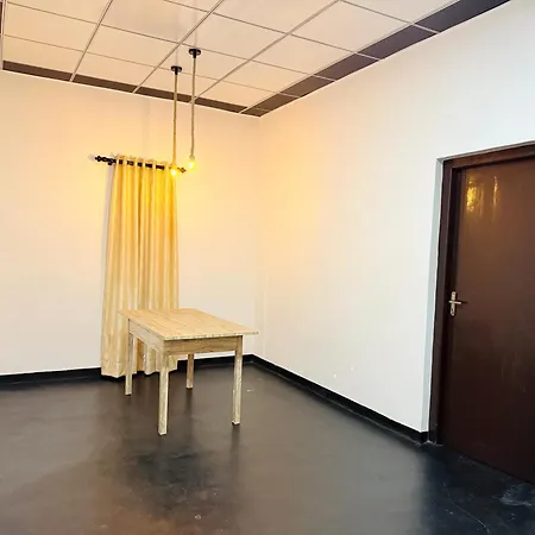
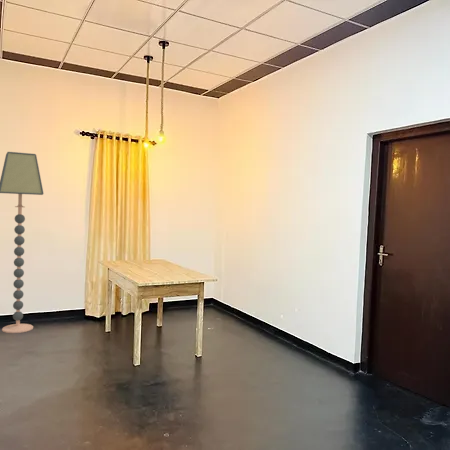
+ floor lamp [0,151,44,334]
